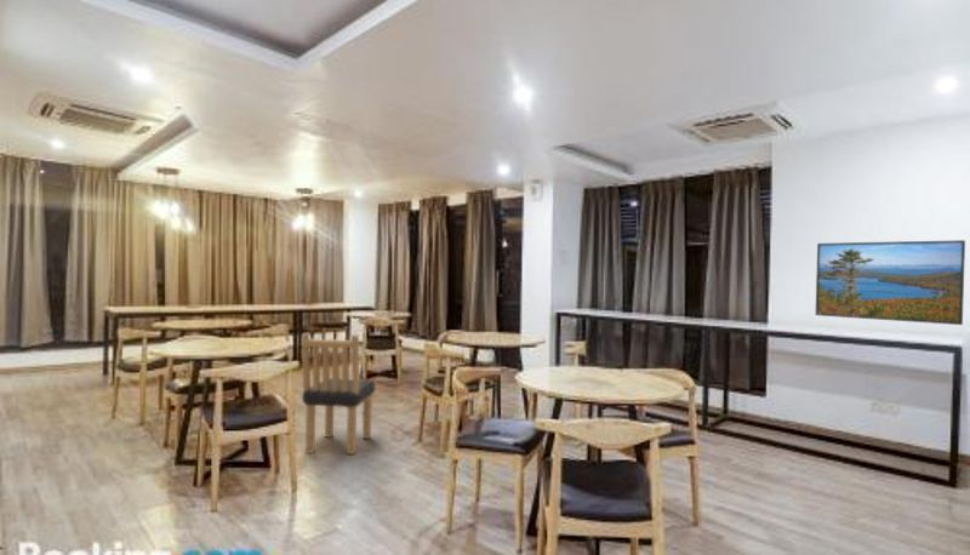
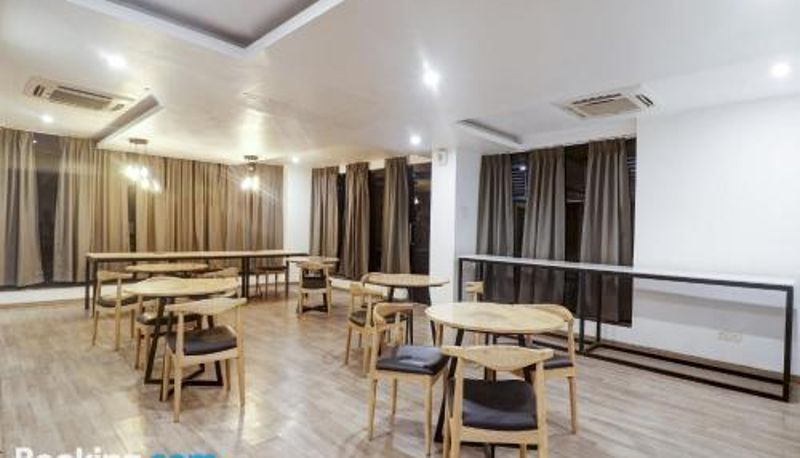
- dining chair [301,332,377,456]
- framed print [815,239,966,326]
